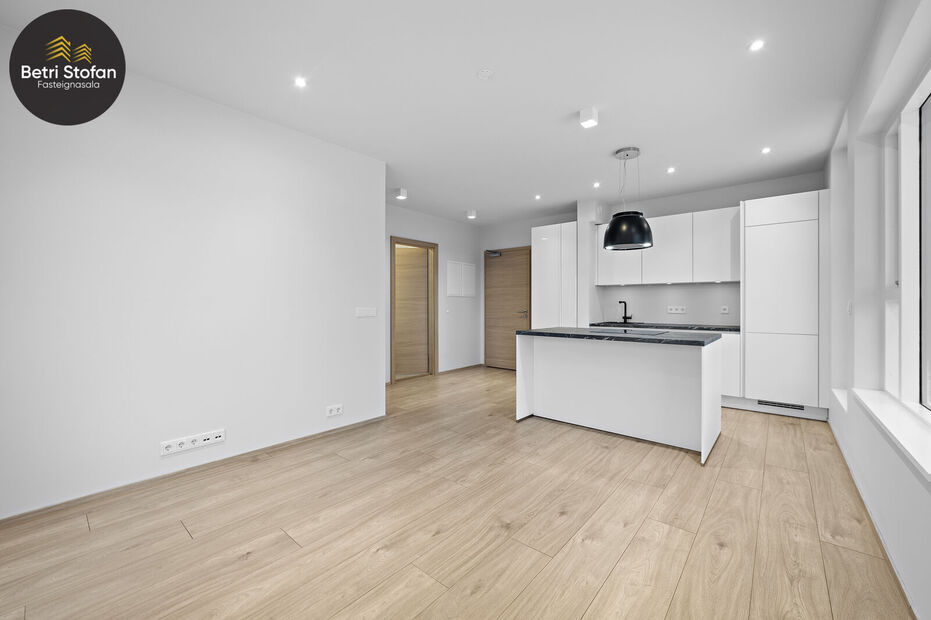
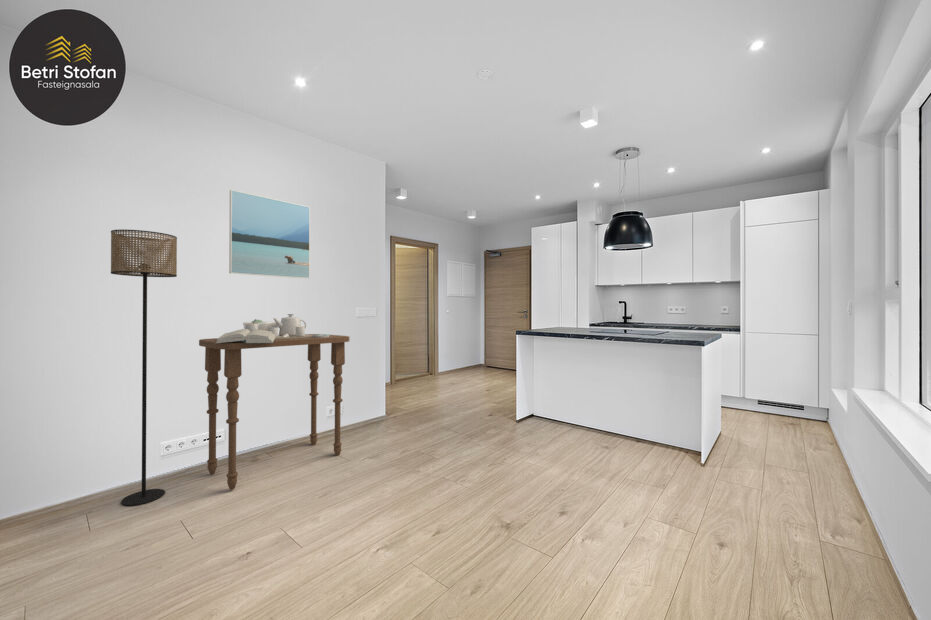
+ side table [198,313,350,491]
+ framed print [228,189,311,280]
+ floor lamp [110,228,178,507]
